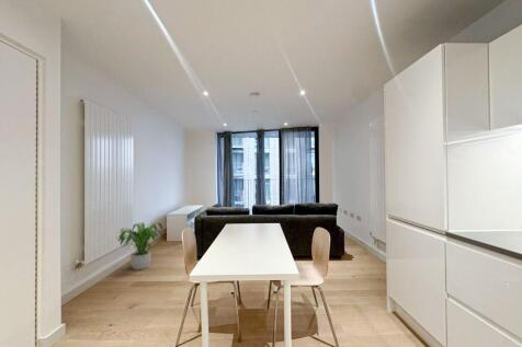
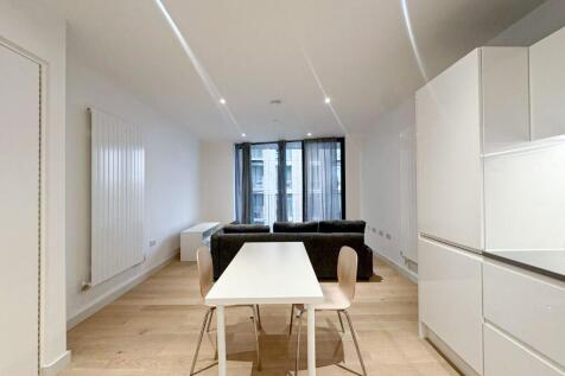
- potted plant [117,222,163,270]
